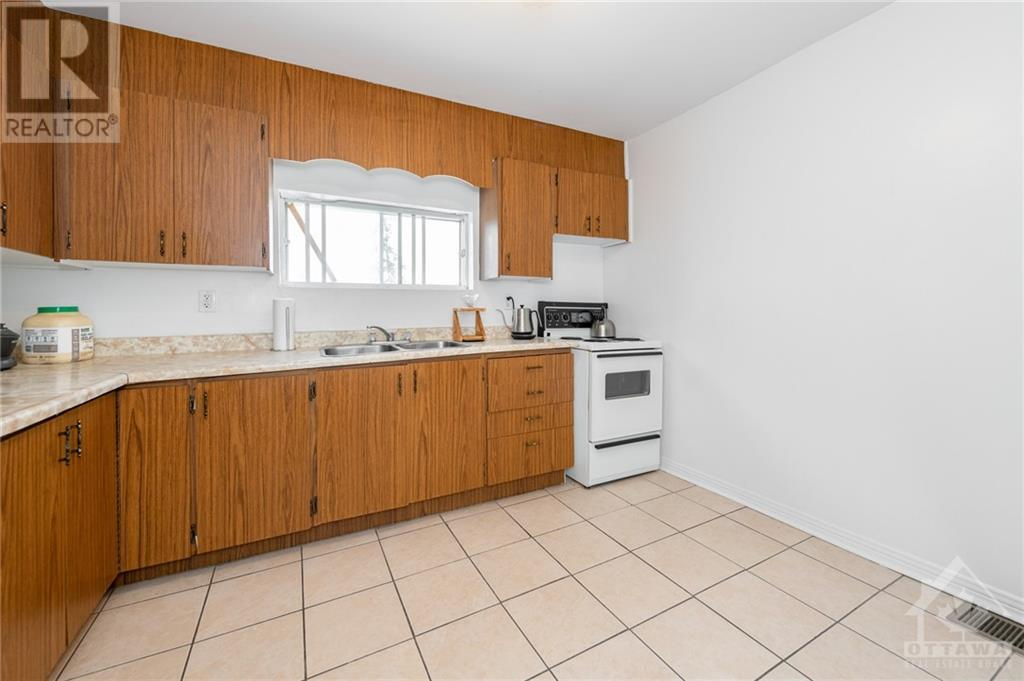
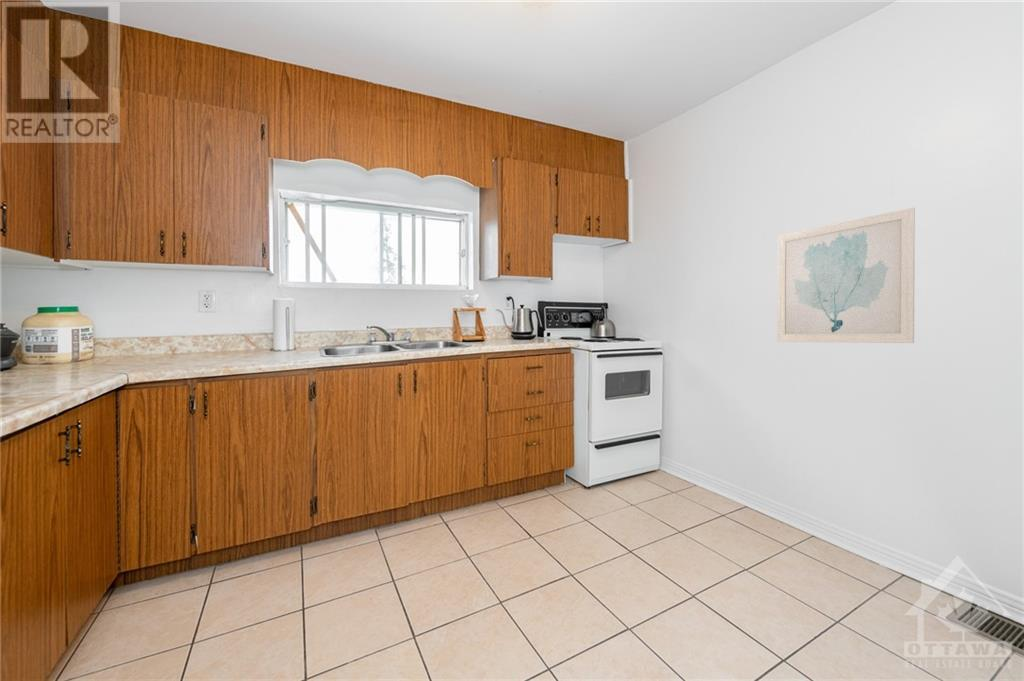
+ wall art [776,207,916,344]
